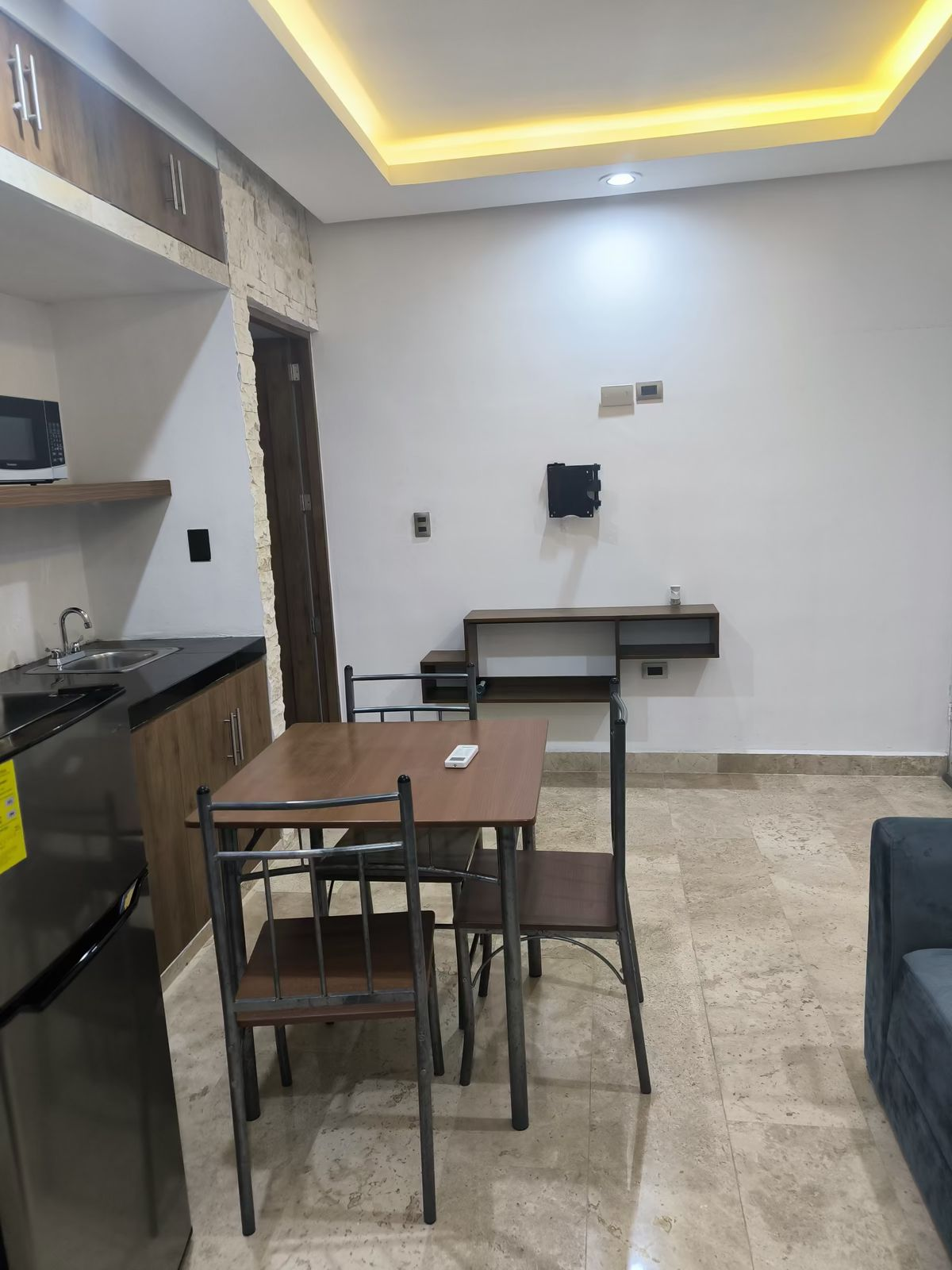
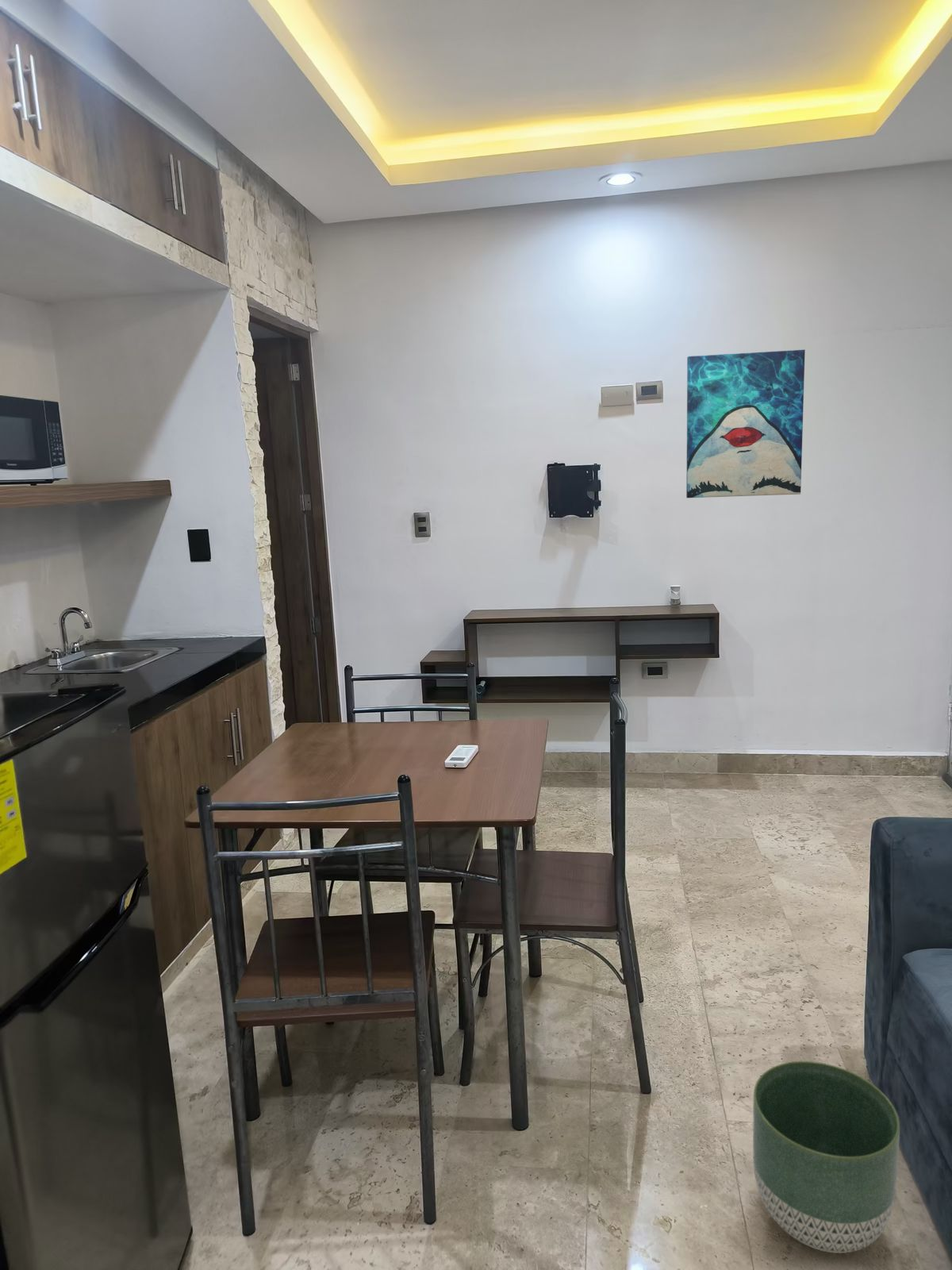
+ wall art [685,349,806,498]
+ planter [752,1060,900,1254]
